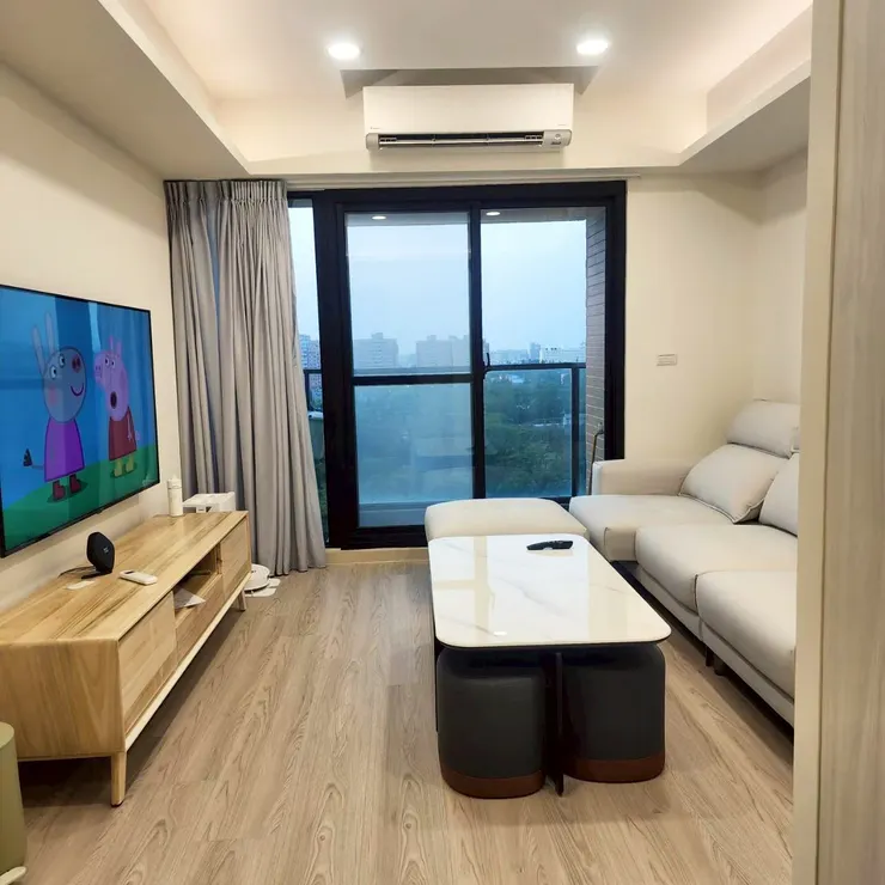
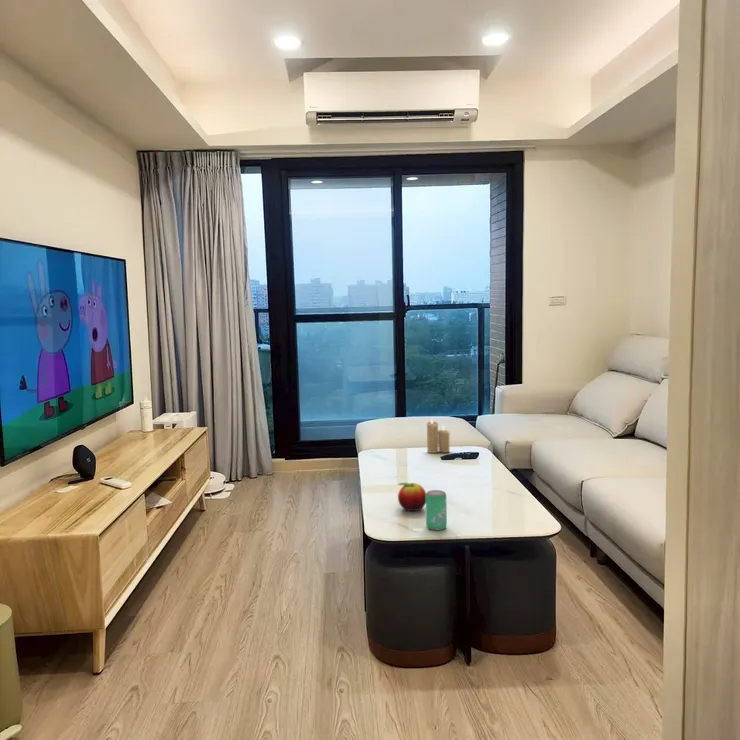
+ candle [426,417,451,454]
+ fruit [397,482,427,512]
+ beverage can [425,489,448,531]
